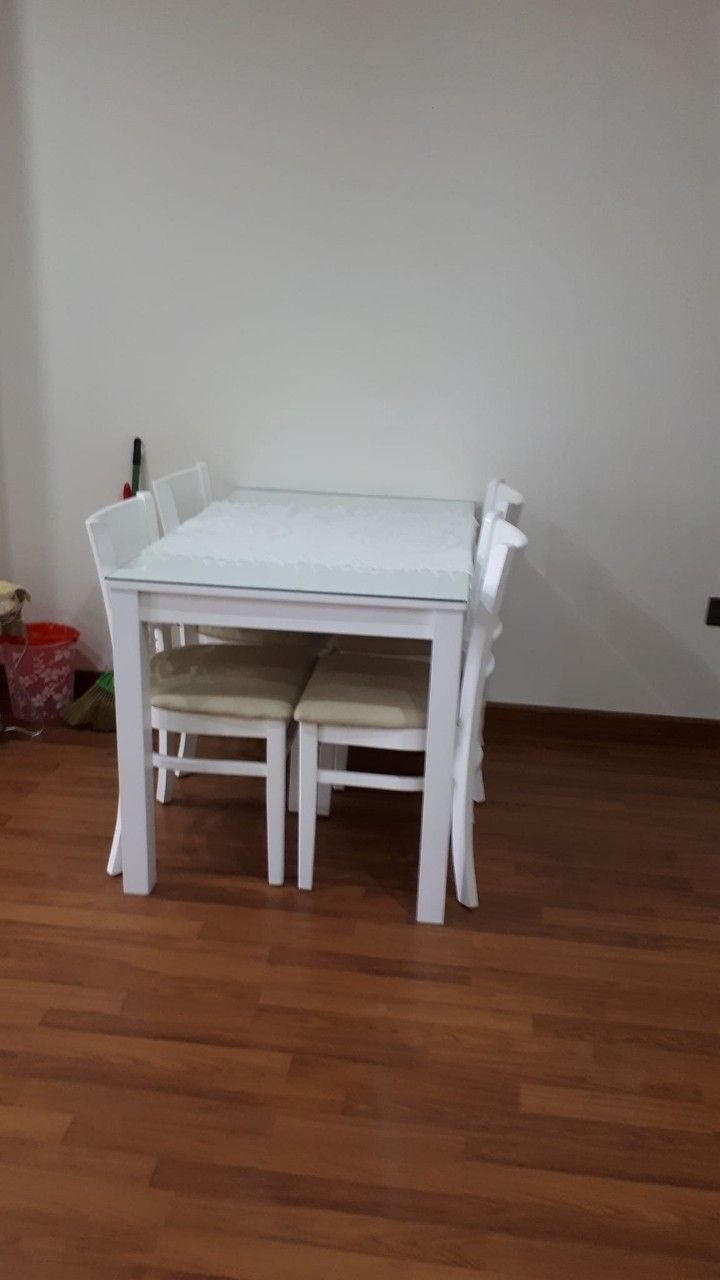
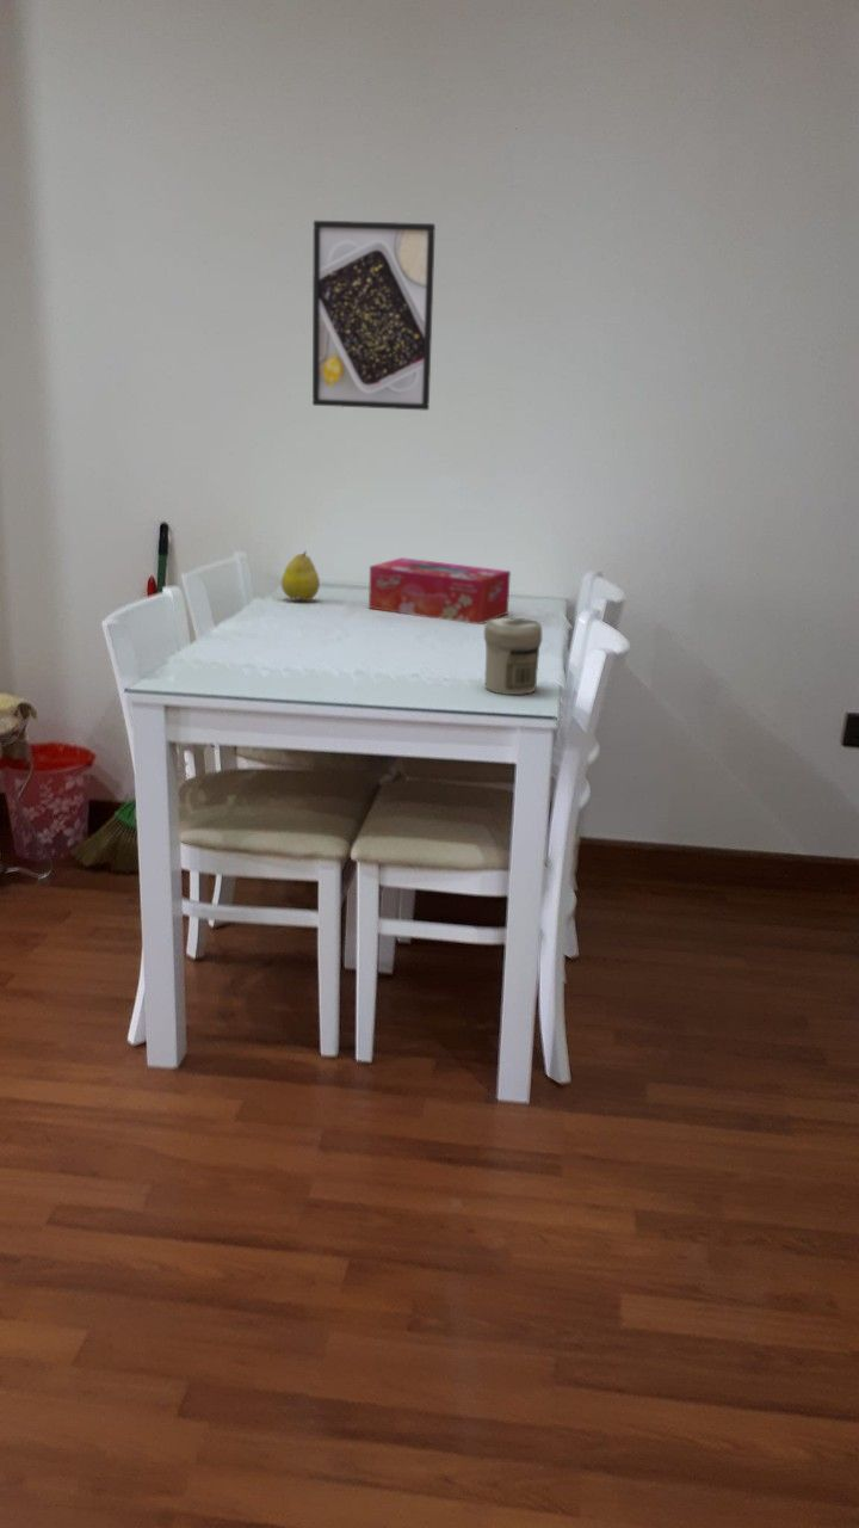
+ tissue box [367,556,512,626]
+ fruit [280,549,321,602]
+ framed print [311,220,437,412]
+ jar [483,617,543,696]
